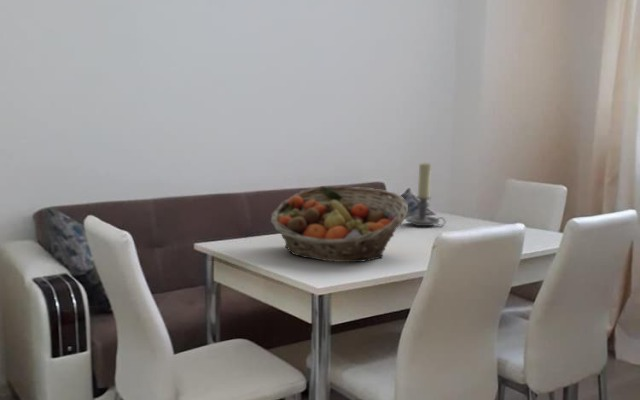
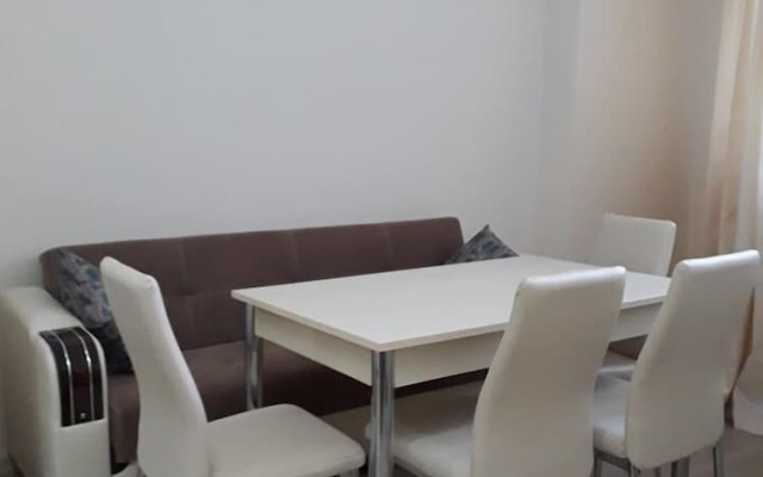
- fruit basket [269,185,409,263]
- candle holder [405,161,446,227]
